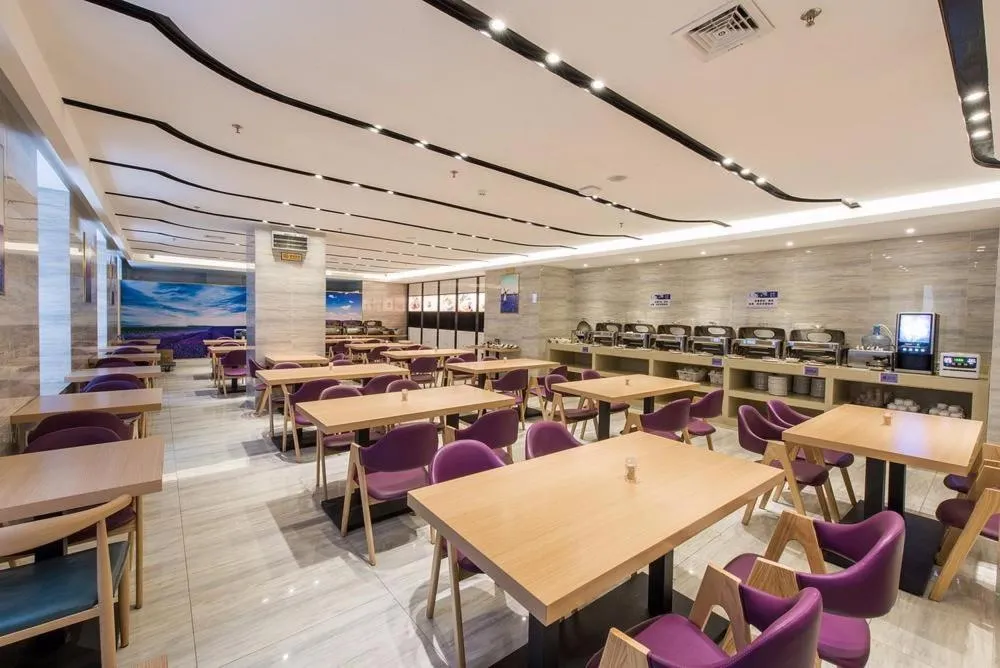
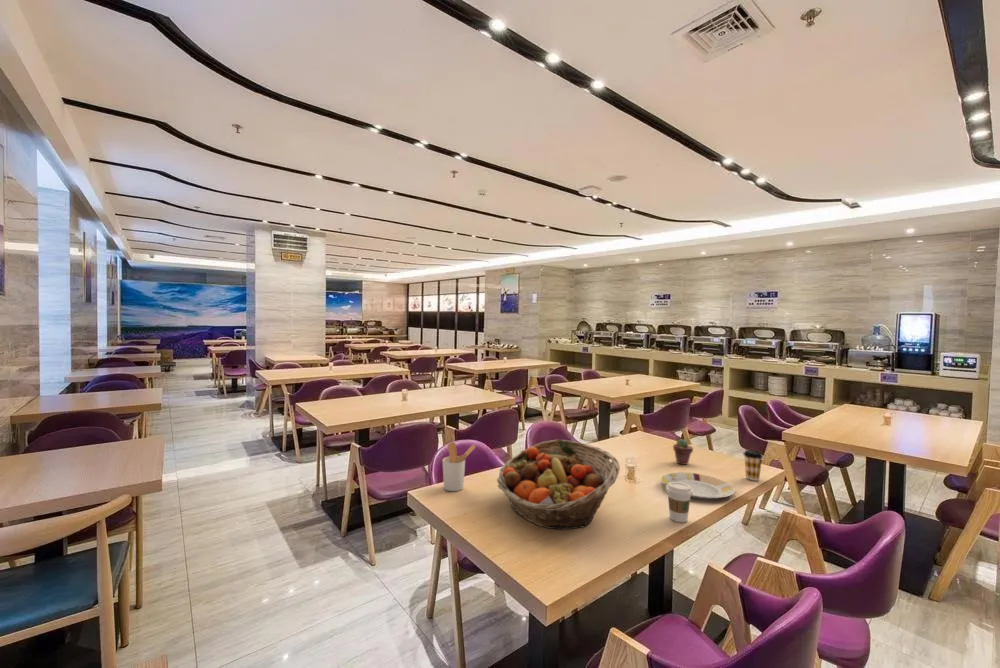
+ utensil holder [442,441,477,492]
+ coffee cup [665,482,693,523]
+ fruit basket [496,439,621,530]
+ plate [660,471,736,500]
+ coffee cup [742,449,764,482]
+ potted succulent [672,438,694,466]
